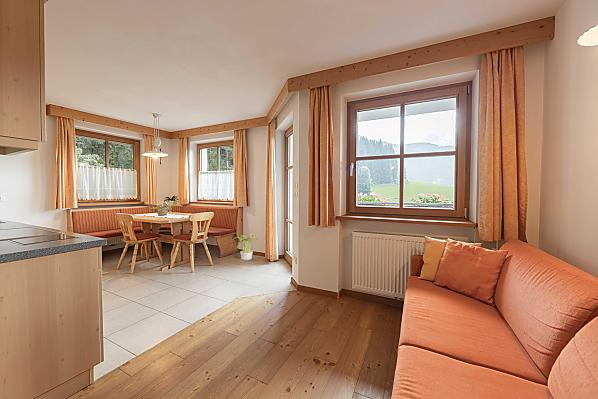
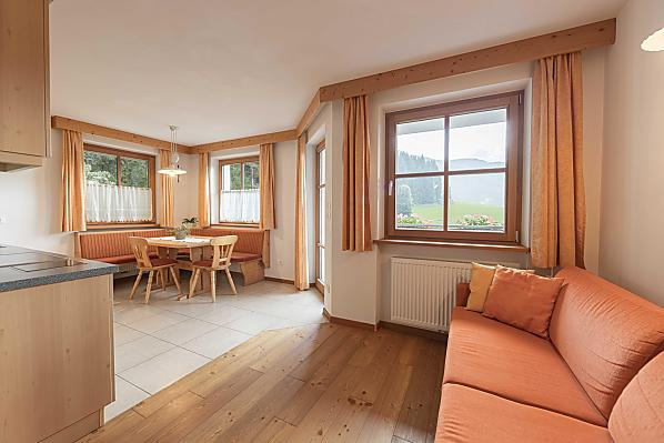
- potted plant [233,234,262,261]
